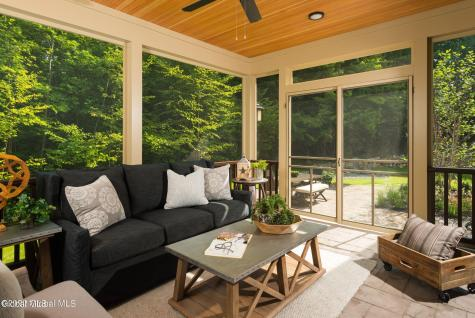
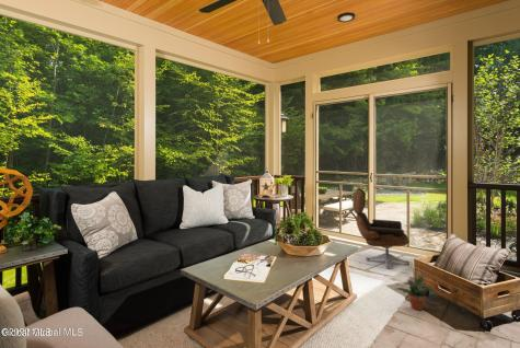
+ lounge chair [351,187,411,269]
+ potted plant [396,275,435,311]
